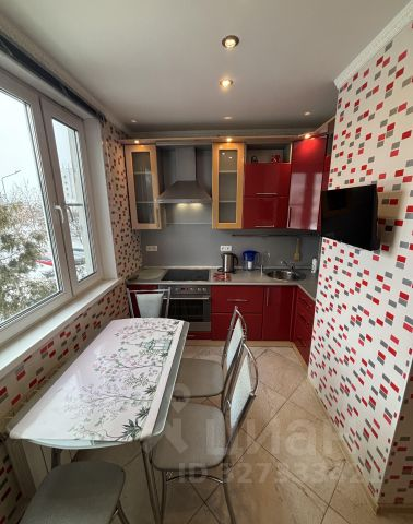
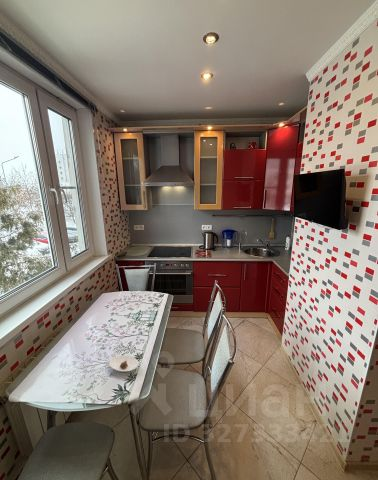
+ saucer [108,354,140,373]
